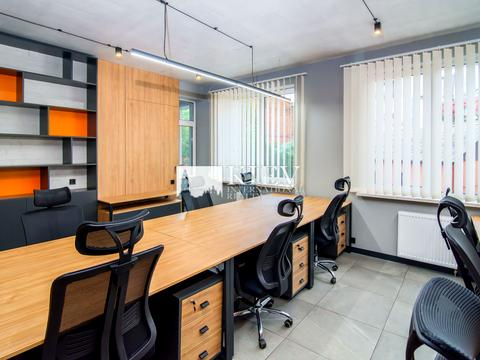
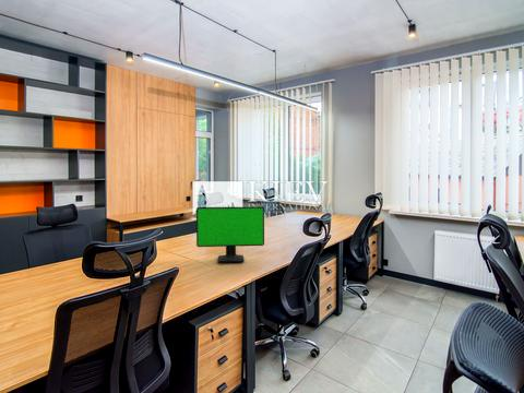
+ computer monitor [195,205,265,264]
